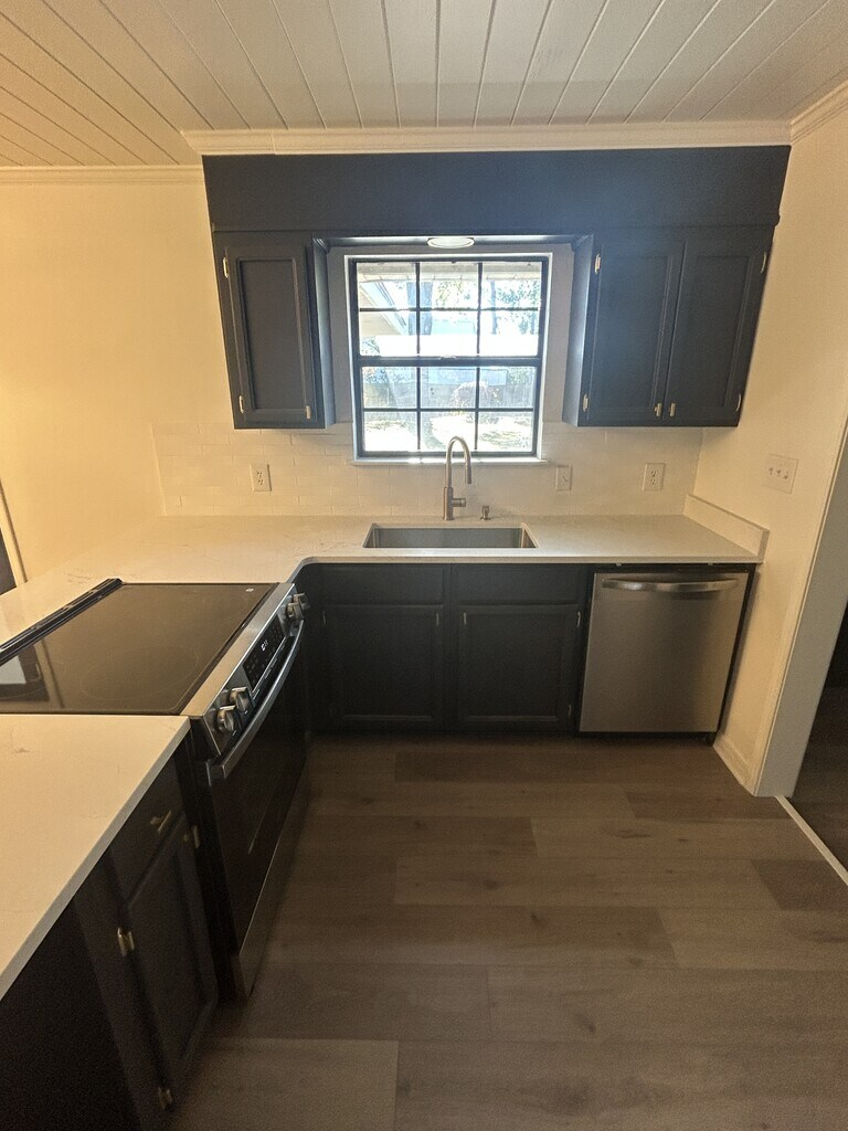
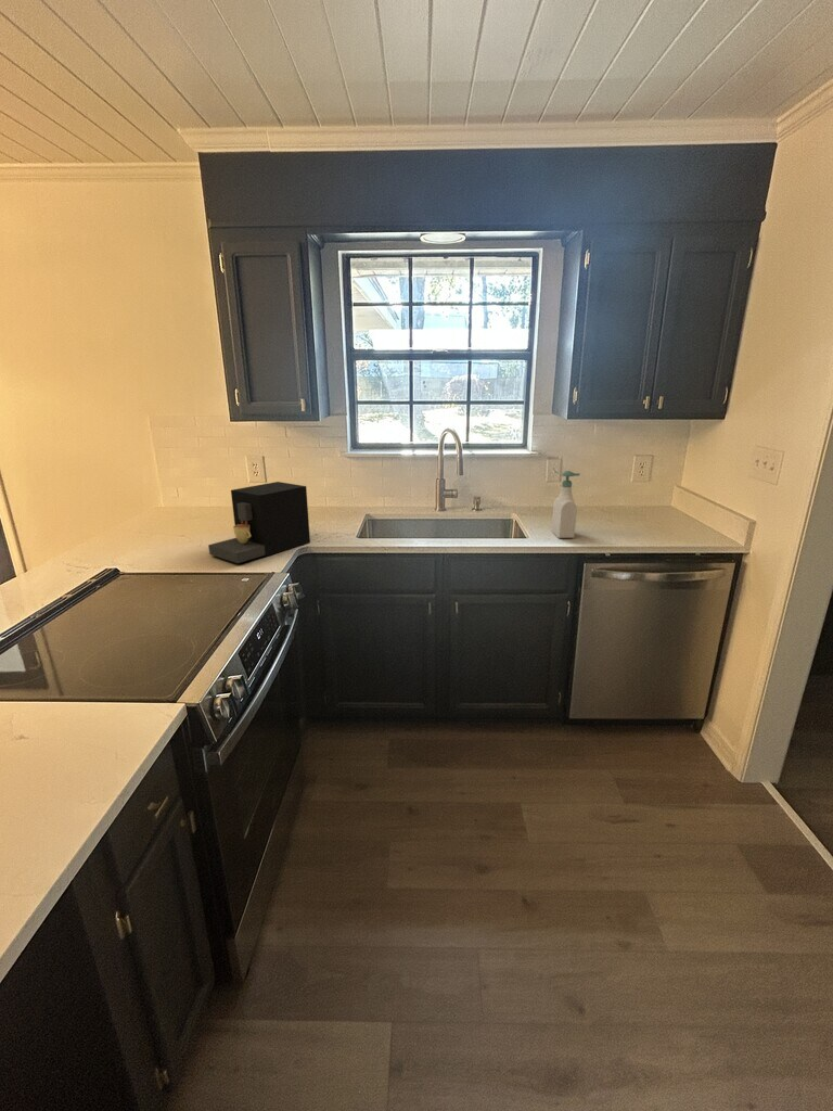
+ soap bottle [551,470,581,539]
+ coffee maker [207,481,311,564]
